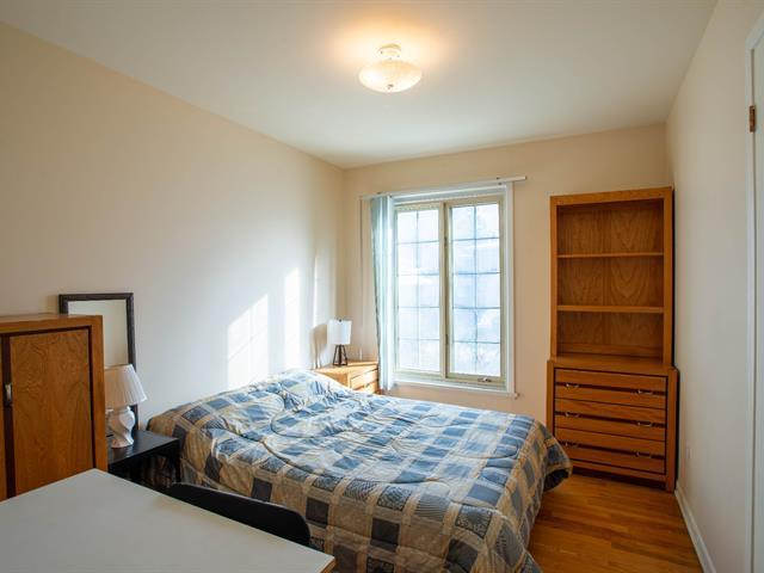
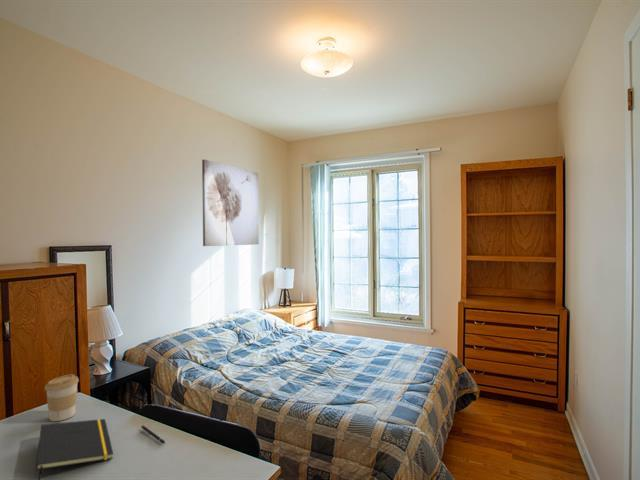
+ pen [140,424,166,444]
+ coffee cup [44,373,80,422]
+ notepad [35,418,114,480]
+ wall art [201,159,260,247]
